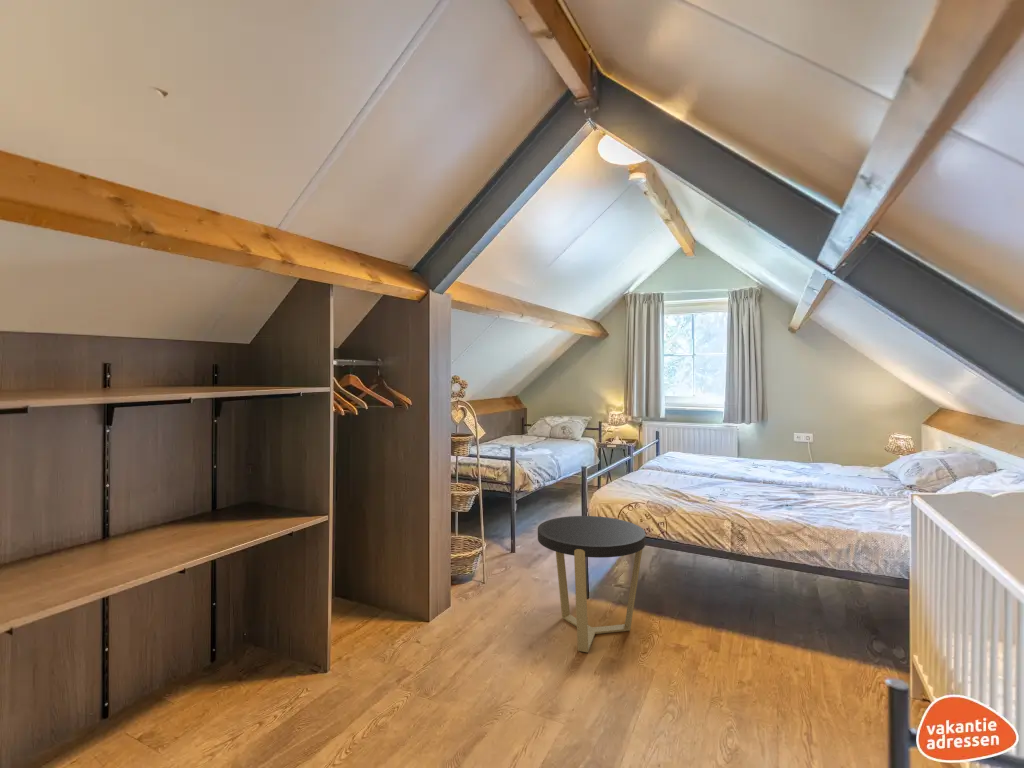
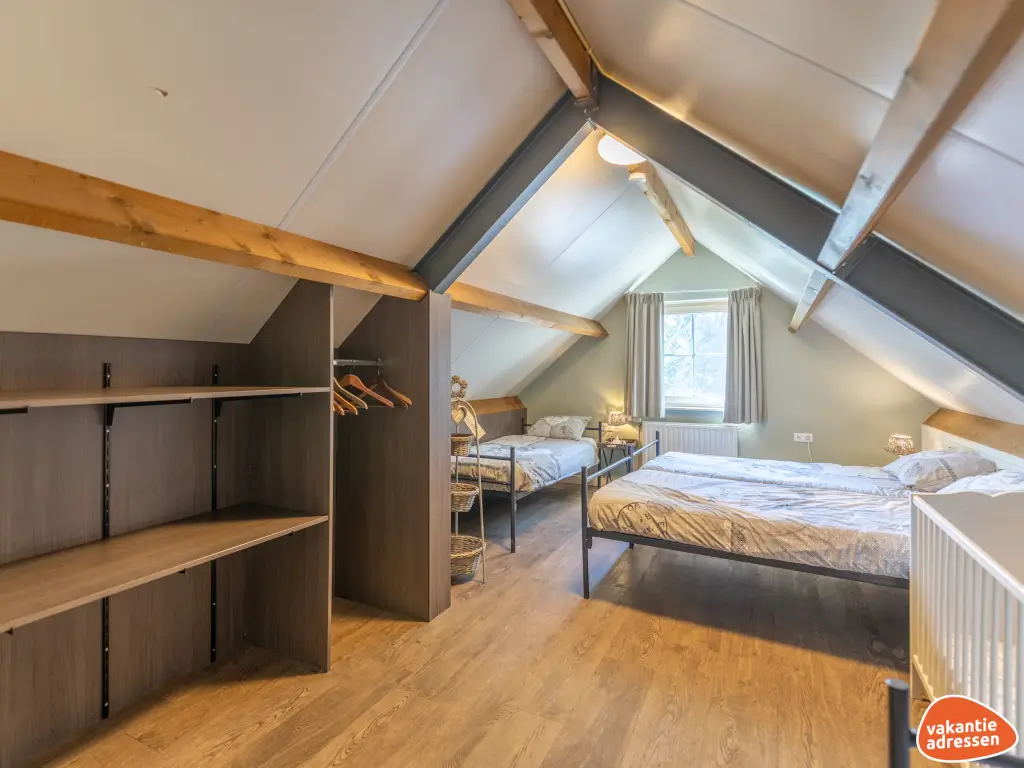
- side table [537,515,646,653]
